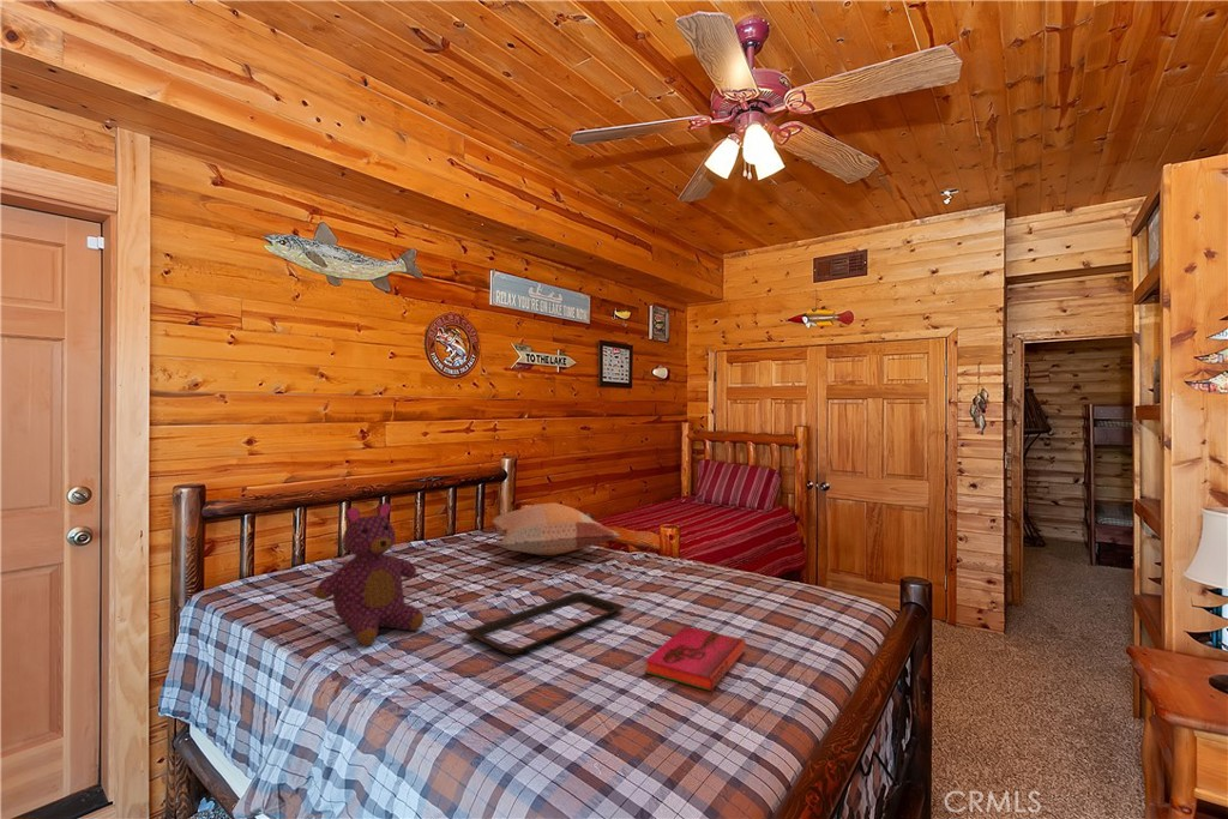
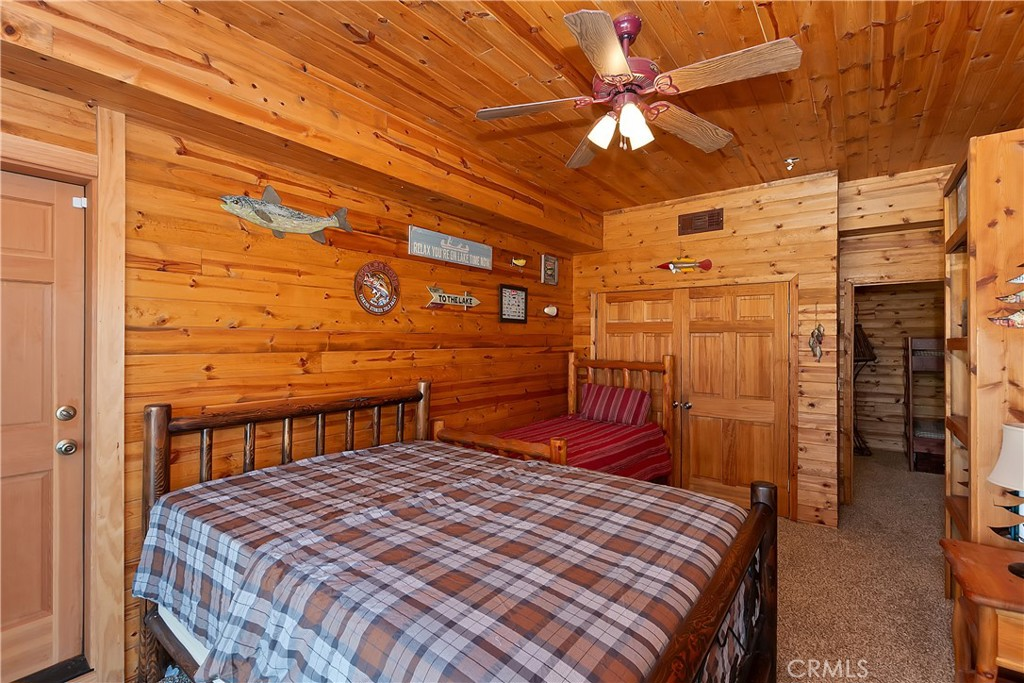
- decorative pillow [489,501,621,556]
- serving tray [464,591,626,656]
- hardback book [644,625,747,693]
- teddy bear [314,501,426,646]
